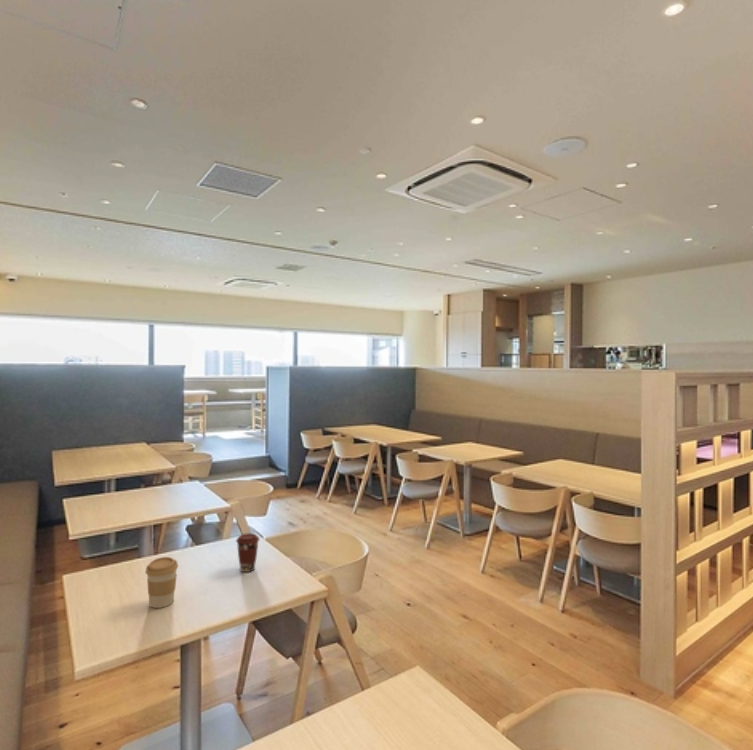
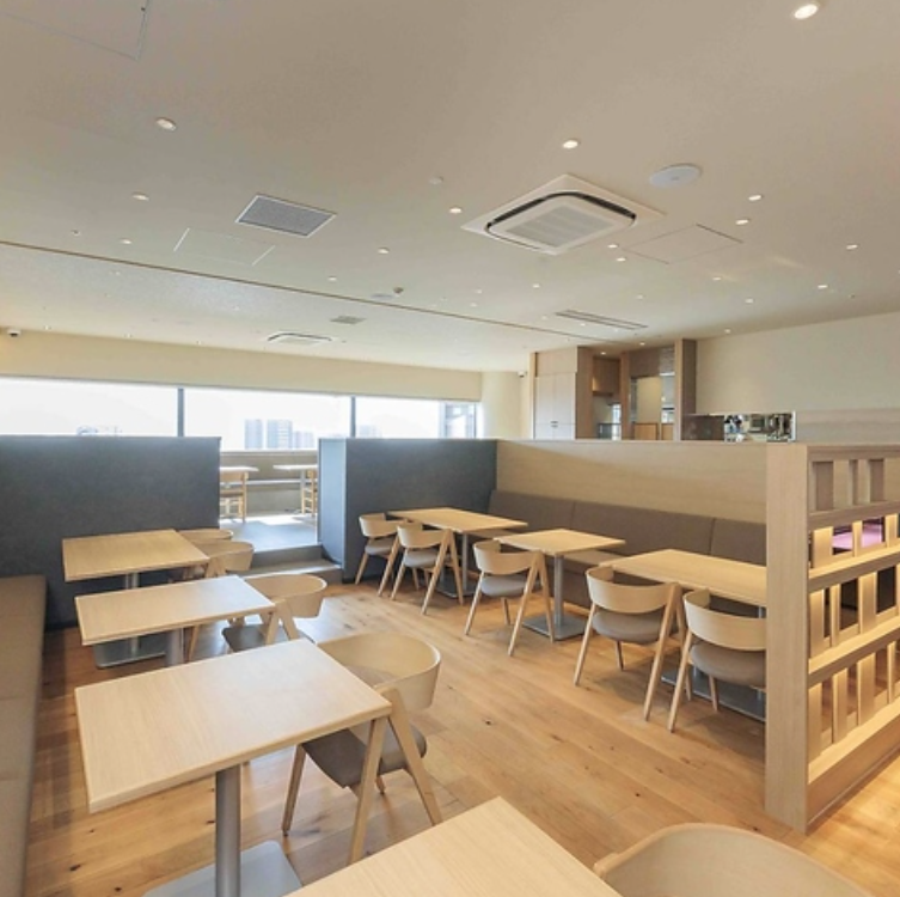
- coffee cup [235,532,261,573]
- coffee cup [145,556,179,609]
